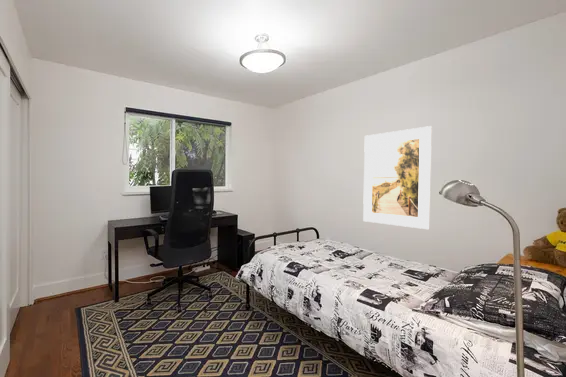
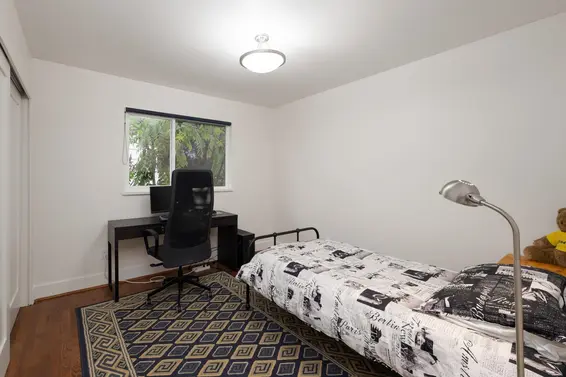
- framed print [362,125,433,230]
